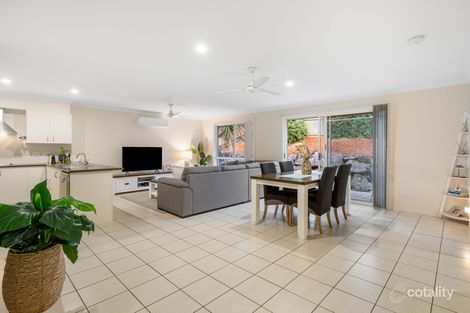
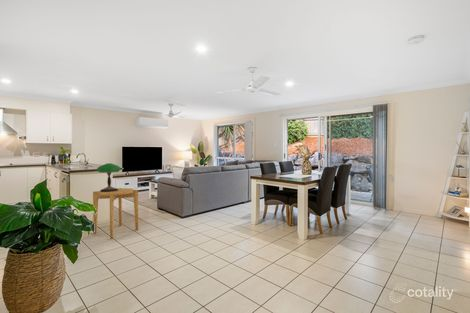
+ table lamp [96,162,122,192]
+ side table [92,187,139,239]
